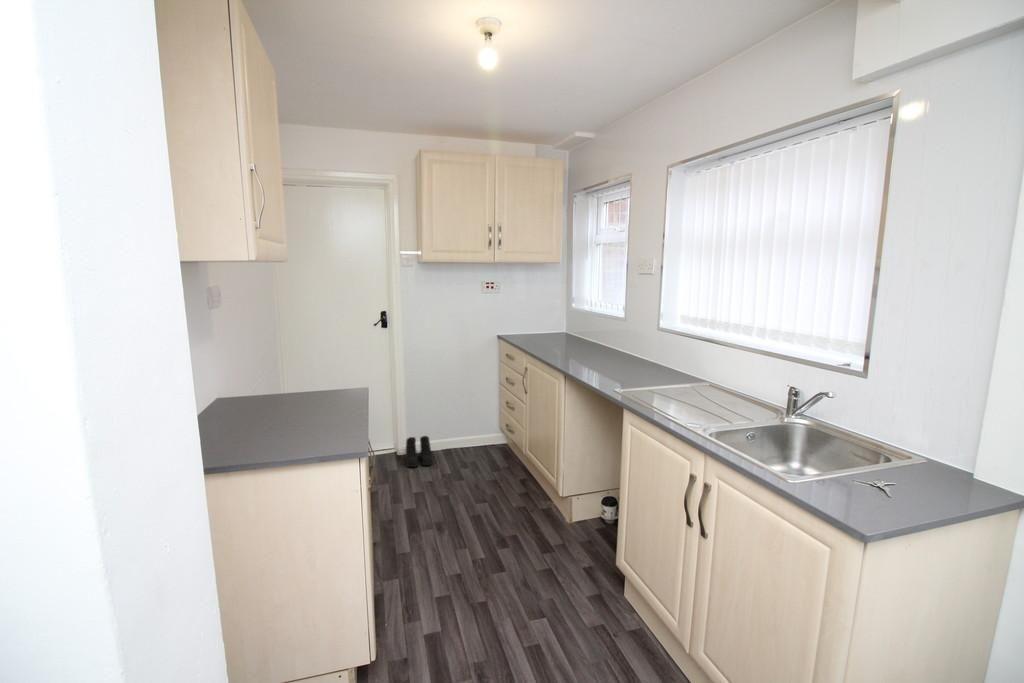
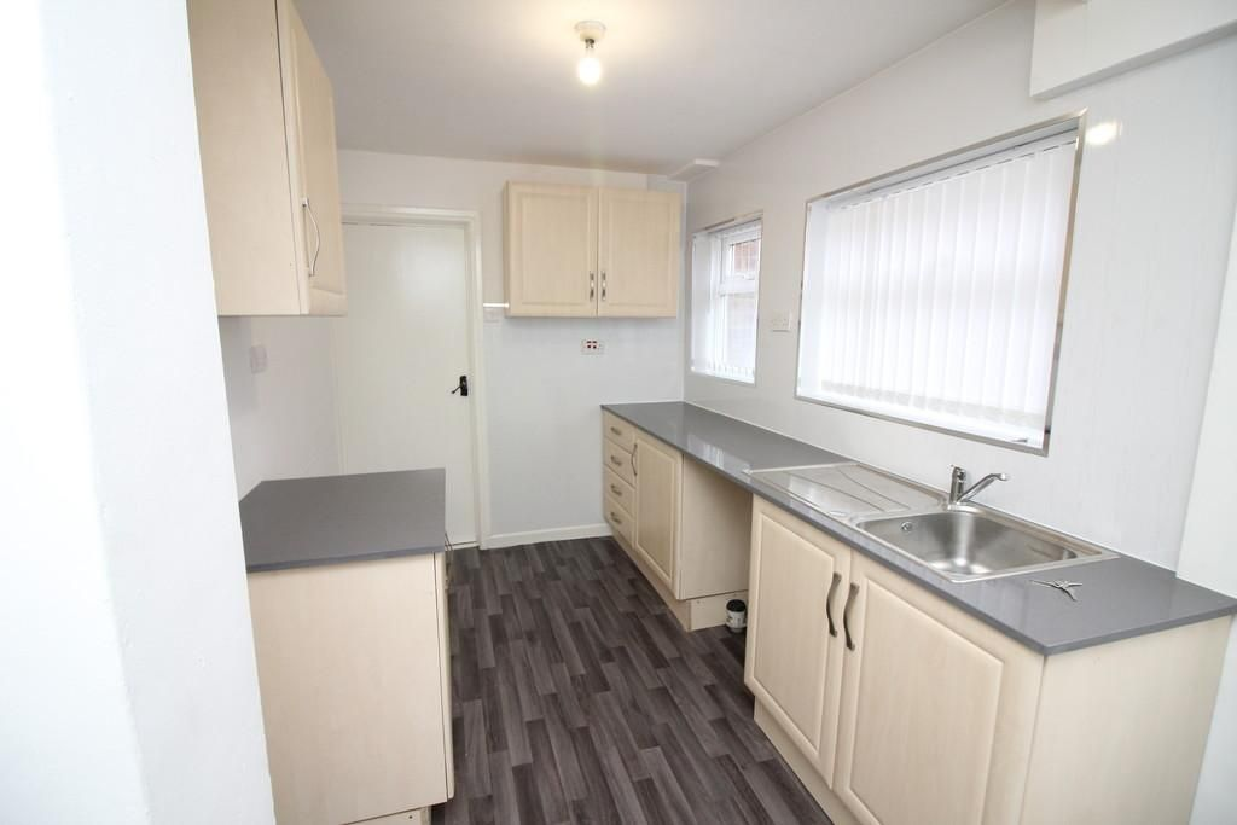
- boots [405,435,434,468]
